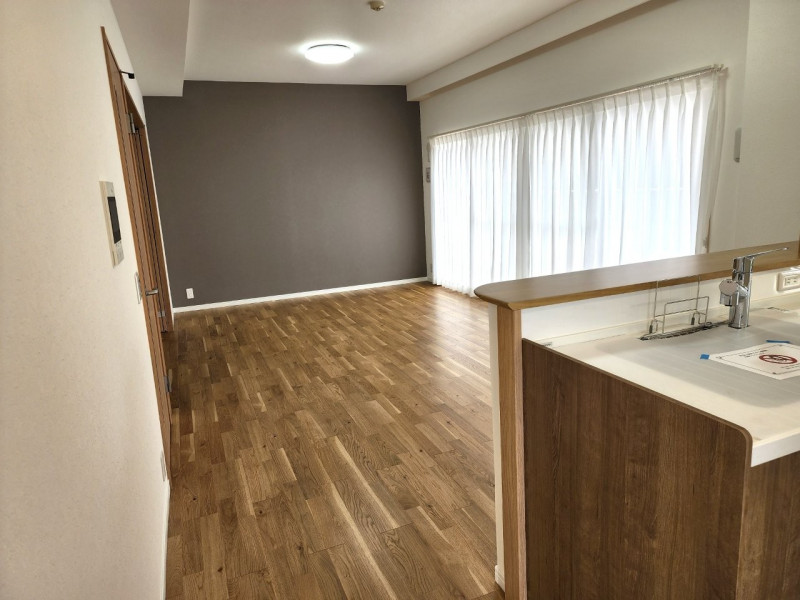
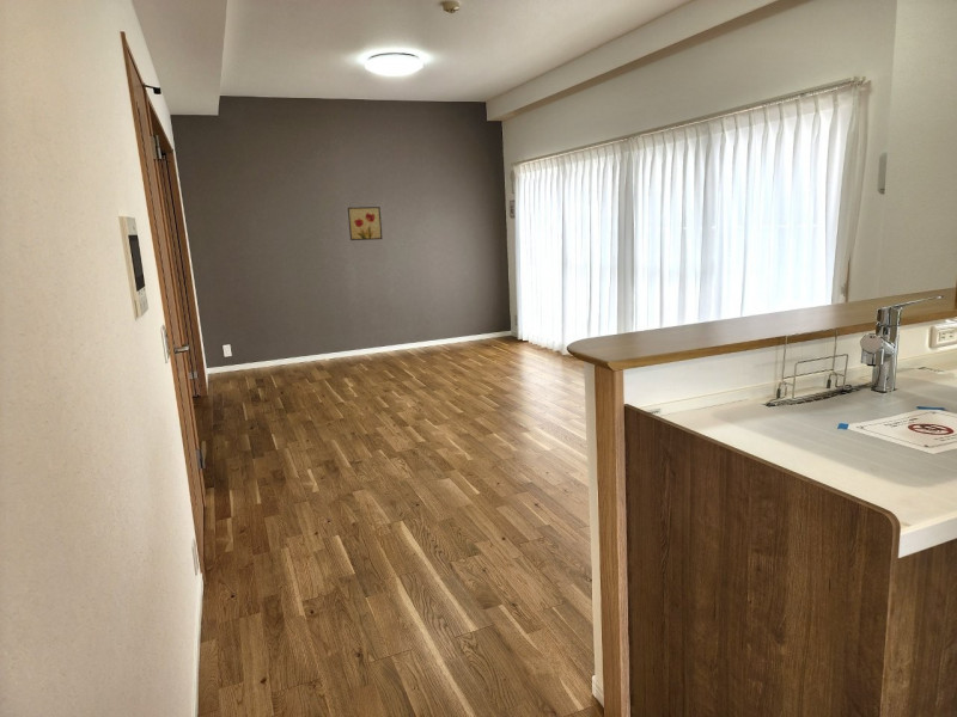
+ wall art [347,206,384,241]
